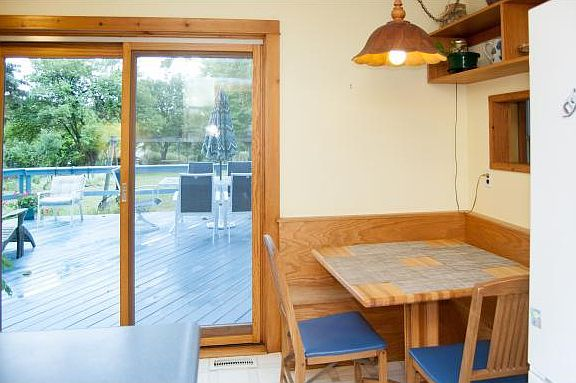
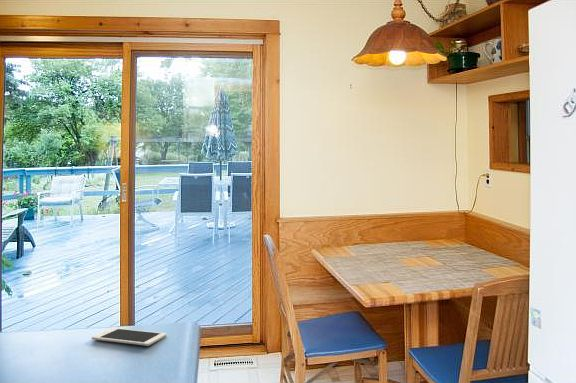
+ cell phone [91,327,167,347]
